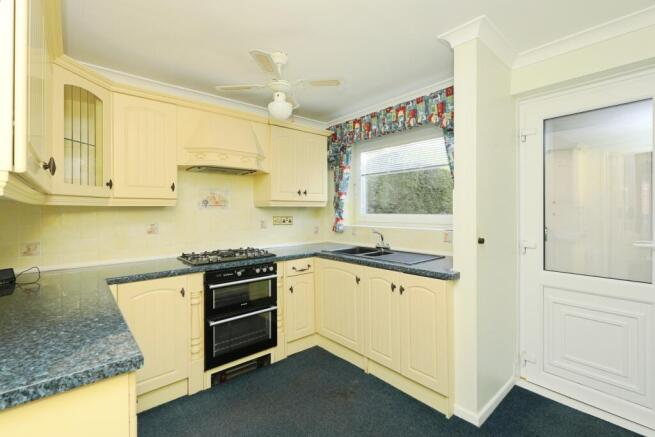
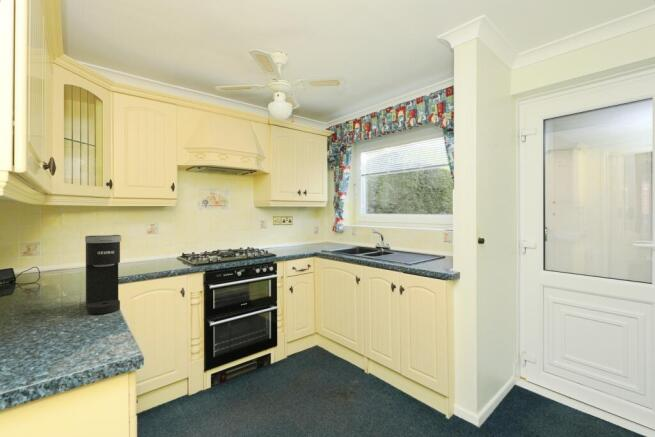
+ coffee maker [84,234,122,315]
